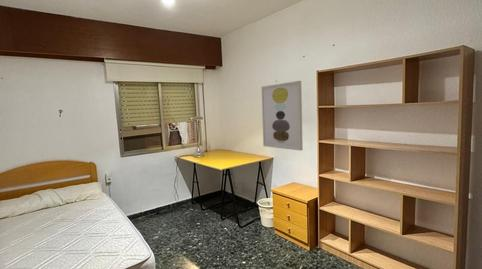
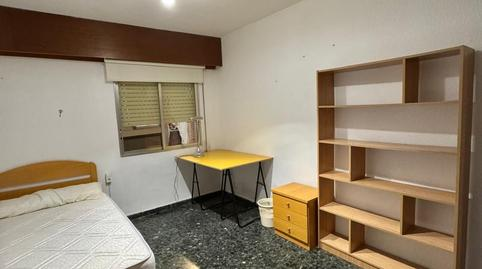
- wall art [260,80,304,152]
